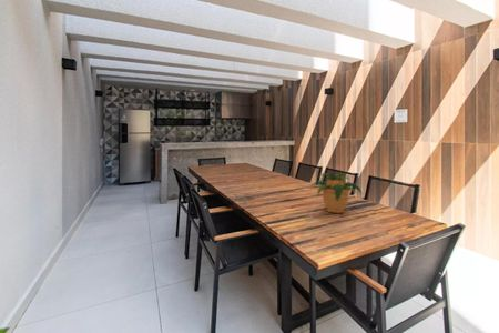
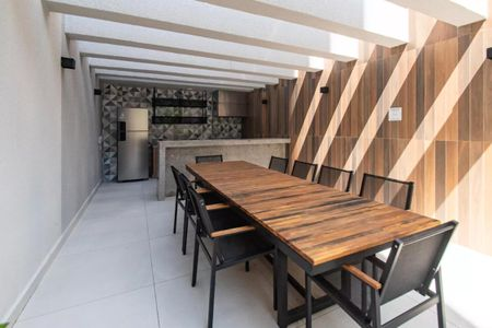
- potted plant [309,170,363,214]
